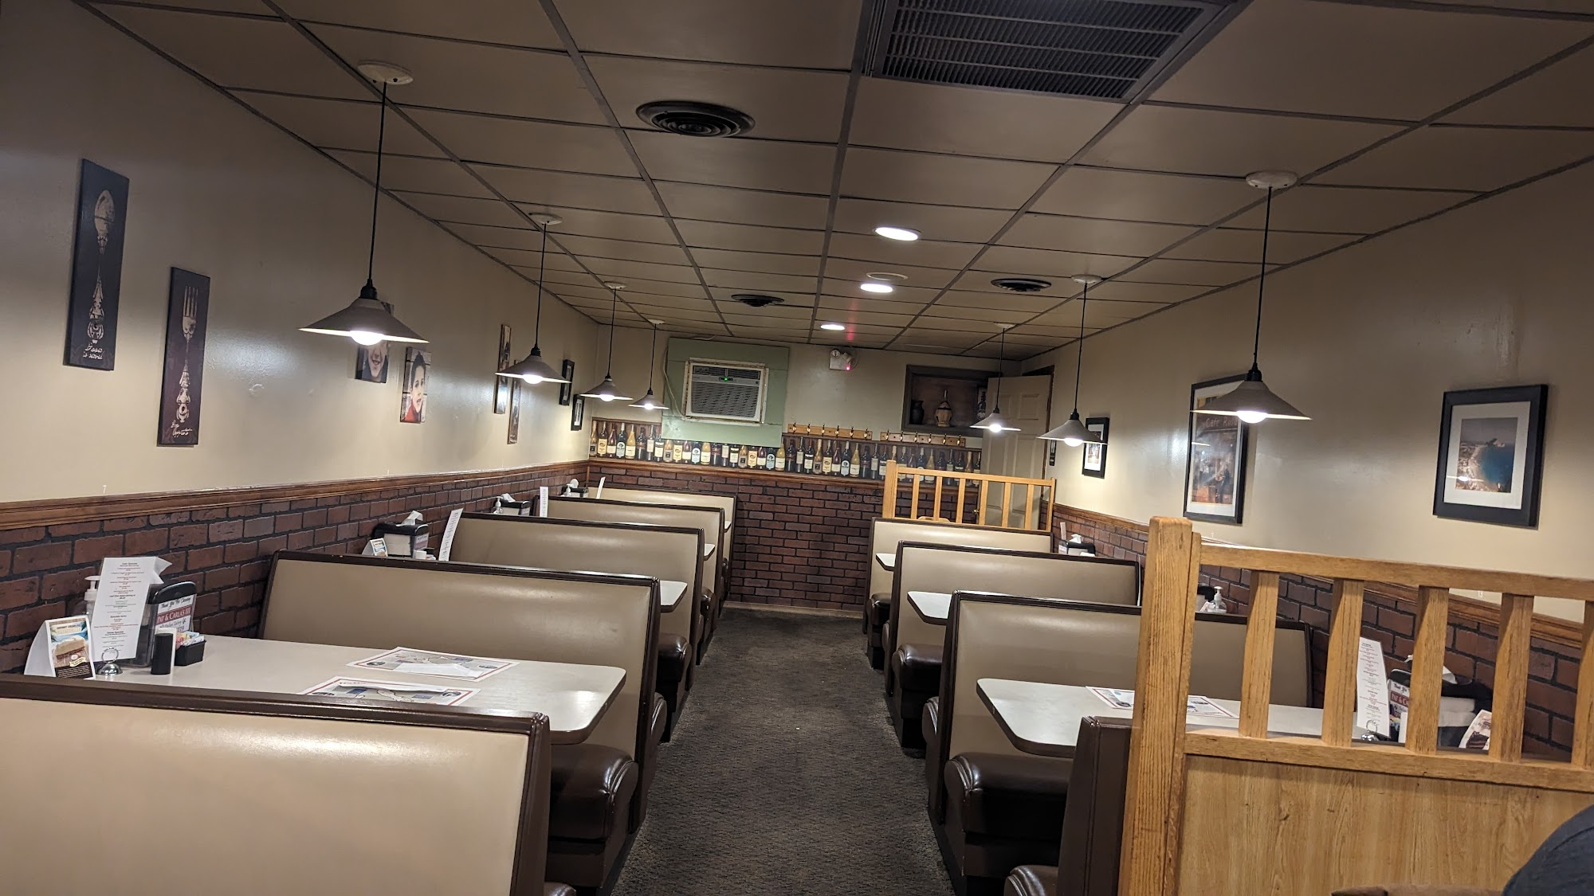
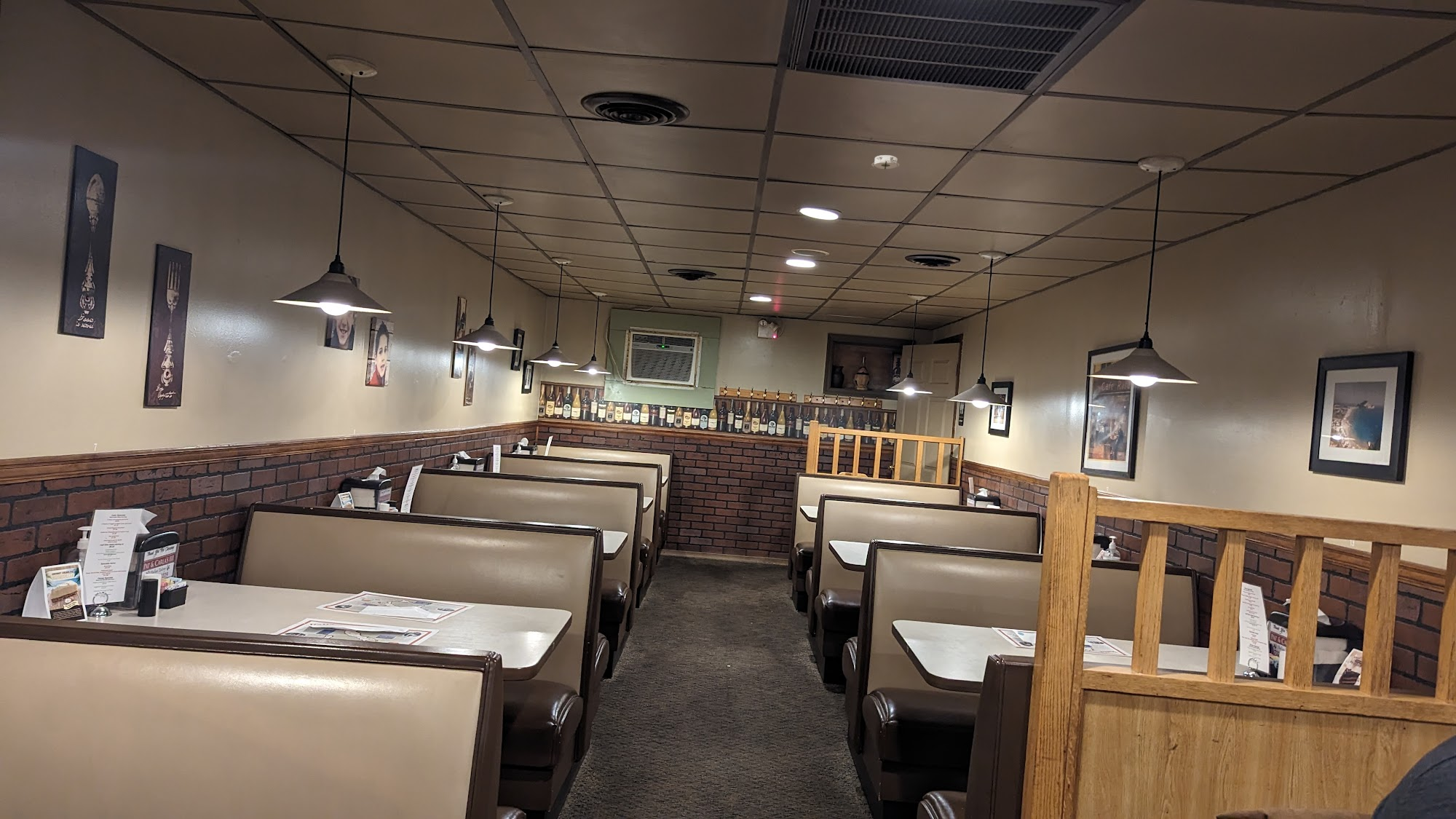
+ smoke detector [870,154,900,170]
